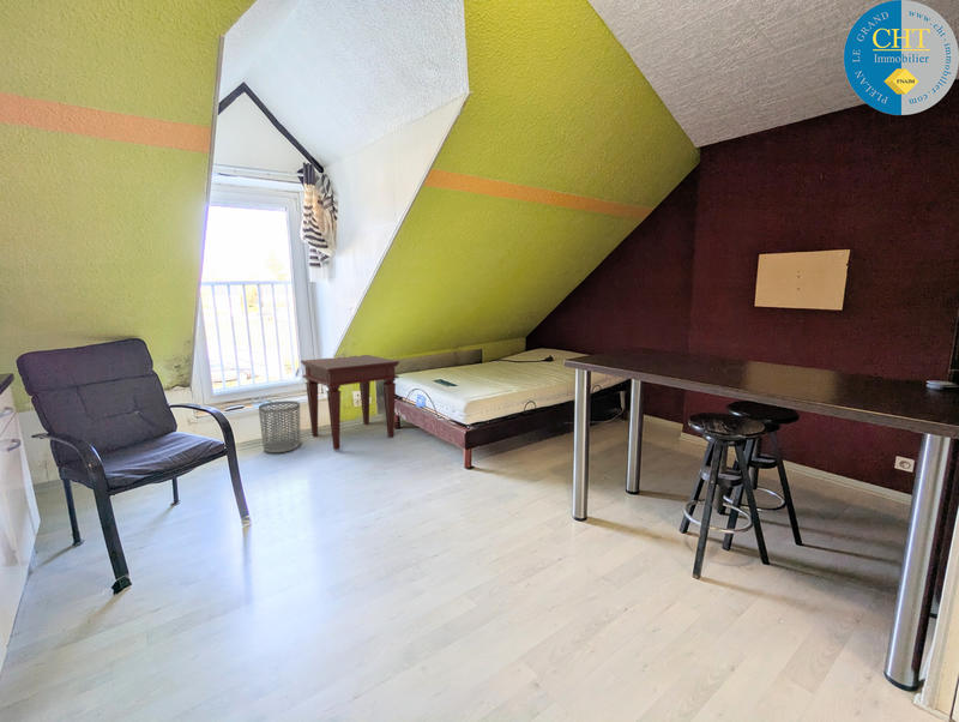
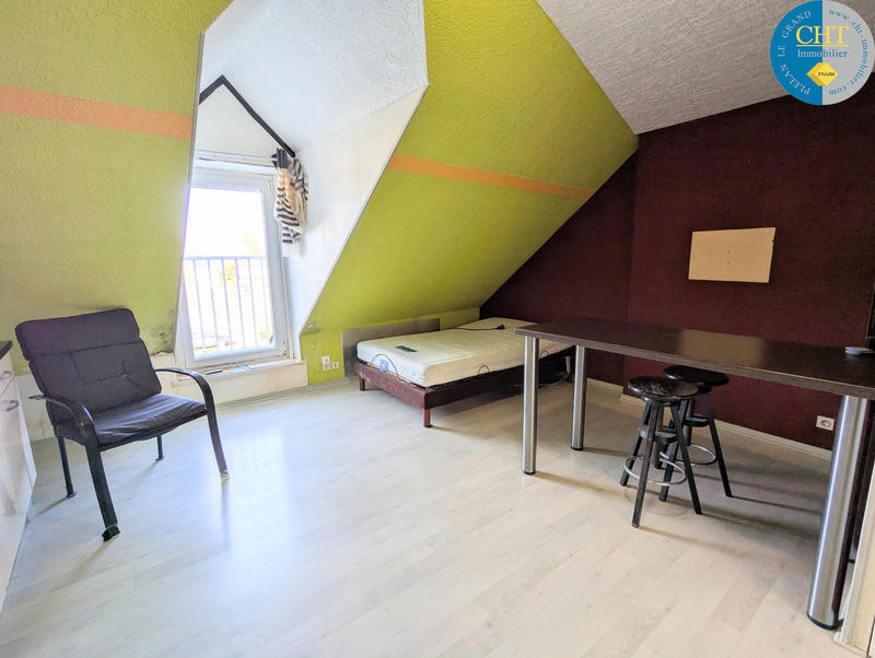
- waste bin [258,399,302,453]
- side table [300,354,400,451]
